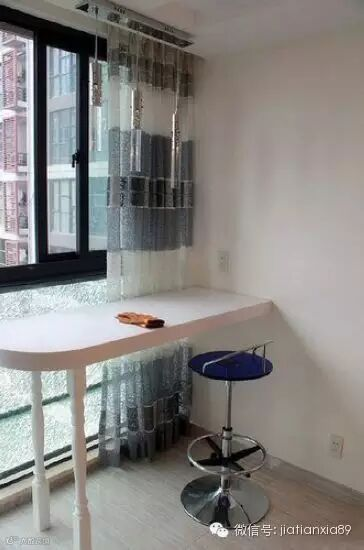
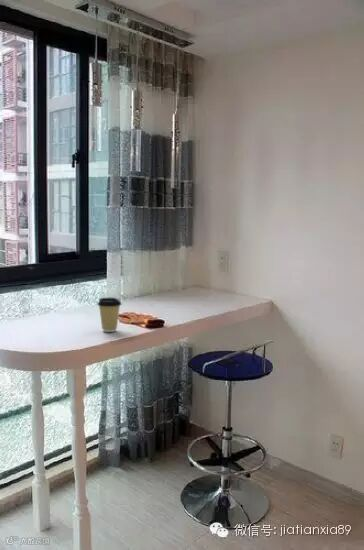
+ coffee cup [96,297,123,333]
